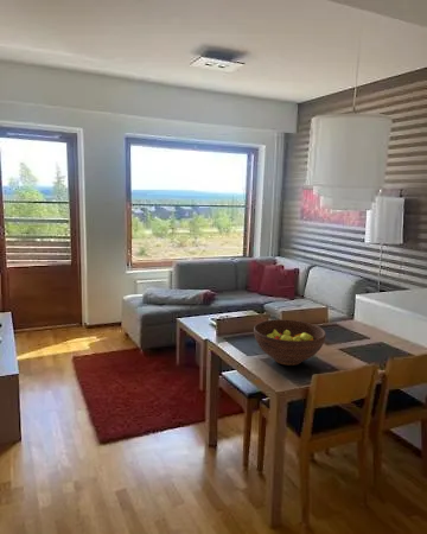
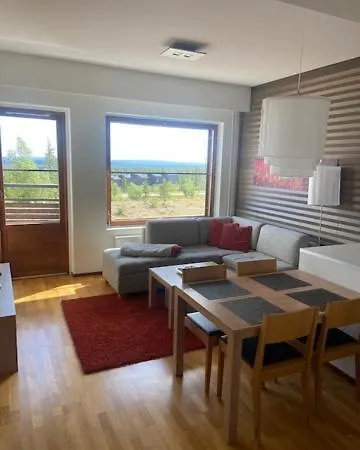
- fruit bowl [253,318,327,367]
